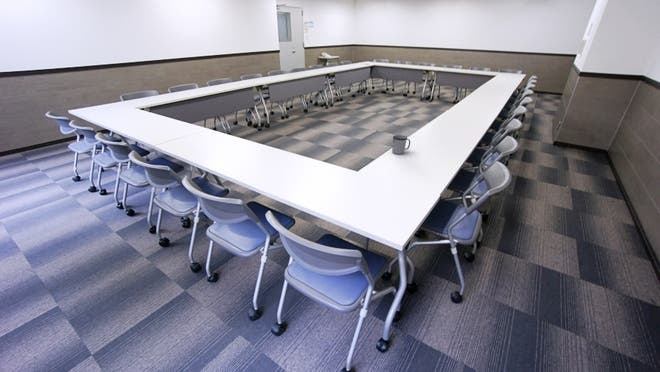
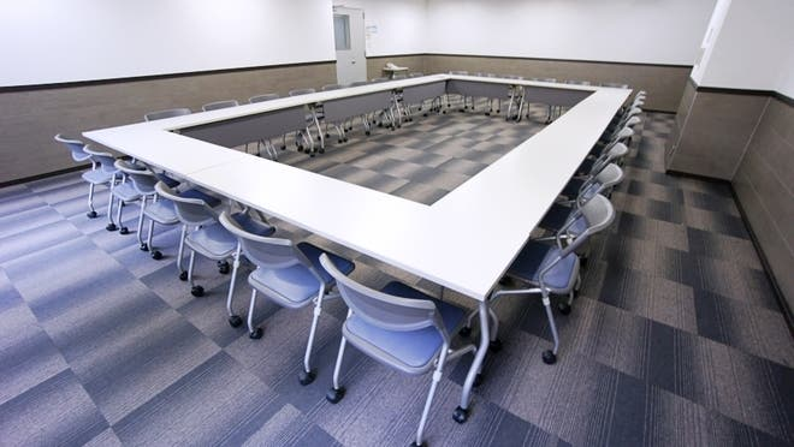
- mug [391,134,411,155]
